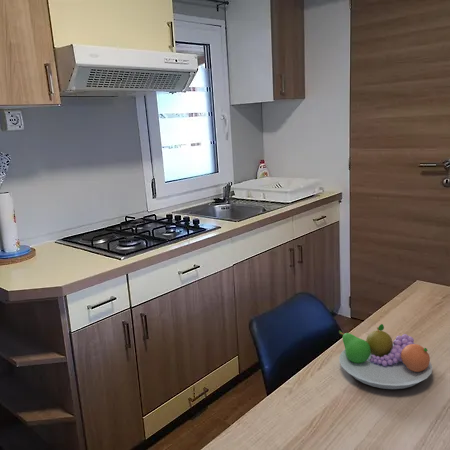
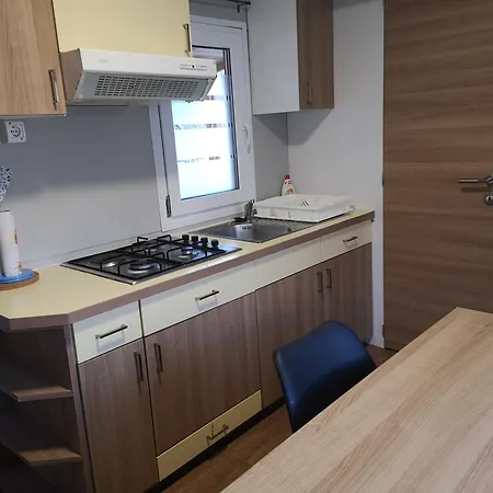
- fruit bowl [338,323,433,390]
